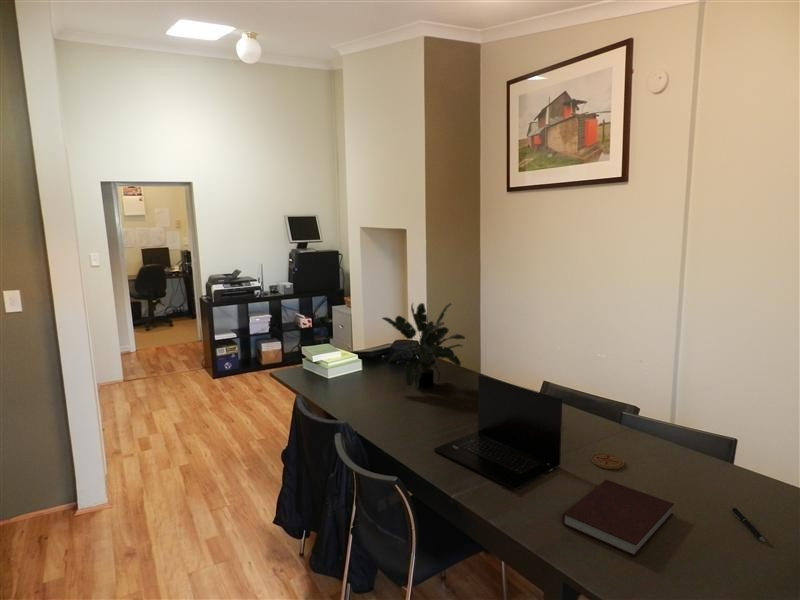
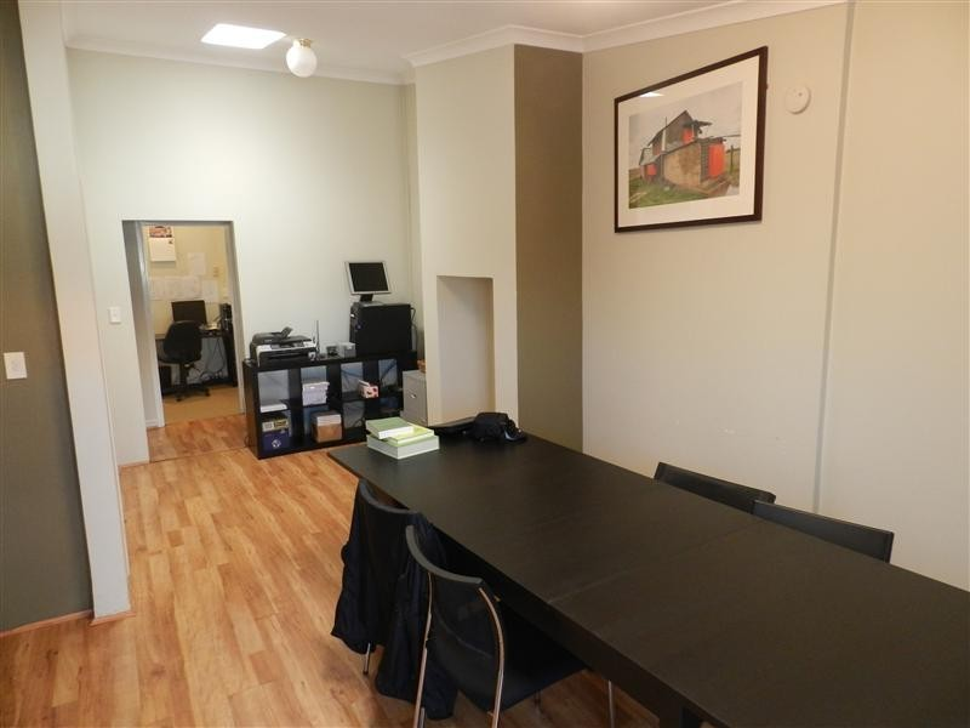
- coaster [590,452,625,470]
- notebook [561,479,675,558]
- laptop [433,374,563,491]
- pen [731,507,766,543]
- potted plant [381,301,466,390]
